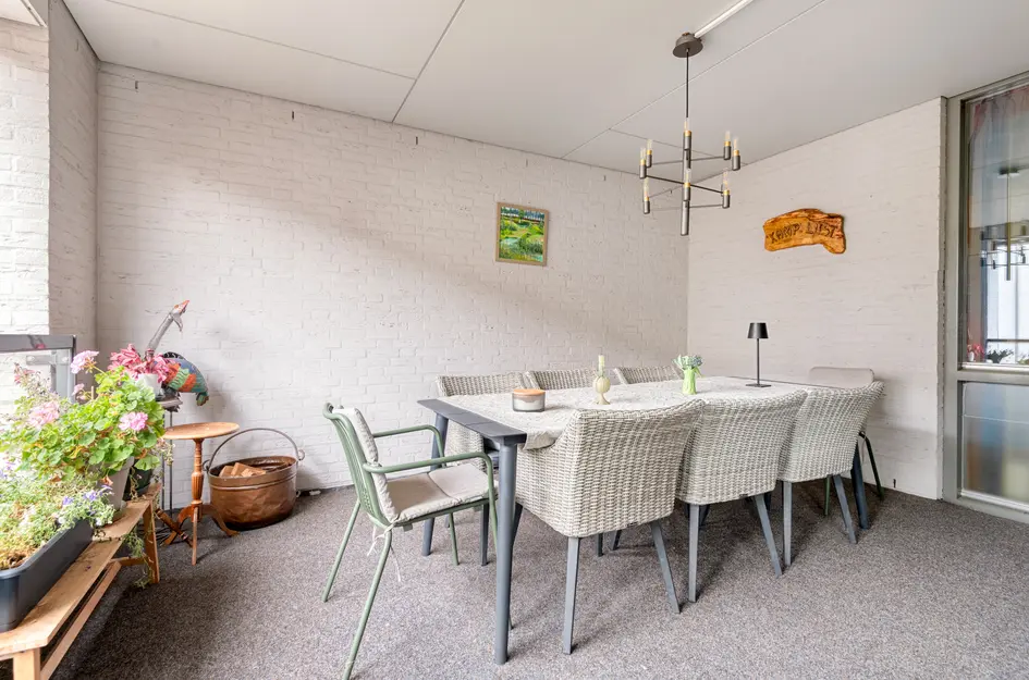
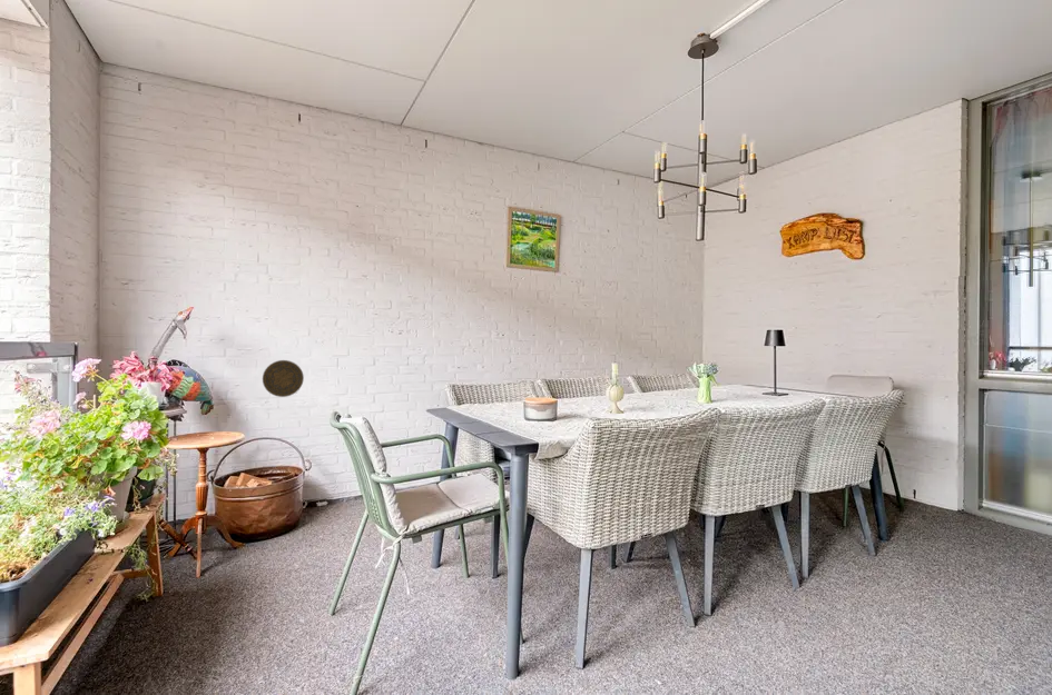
+ decorative plate [262,359,305,398]
